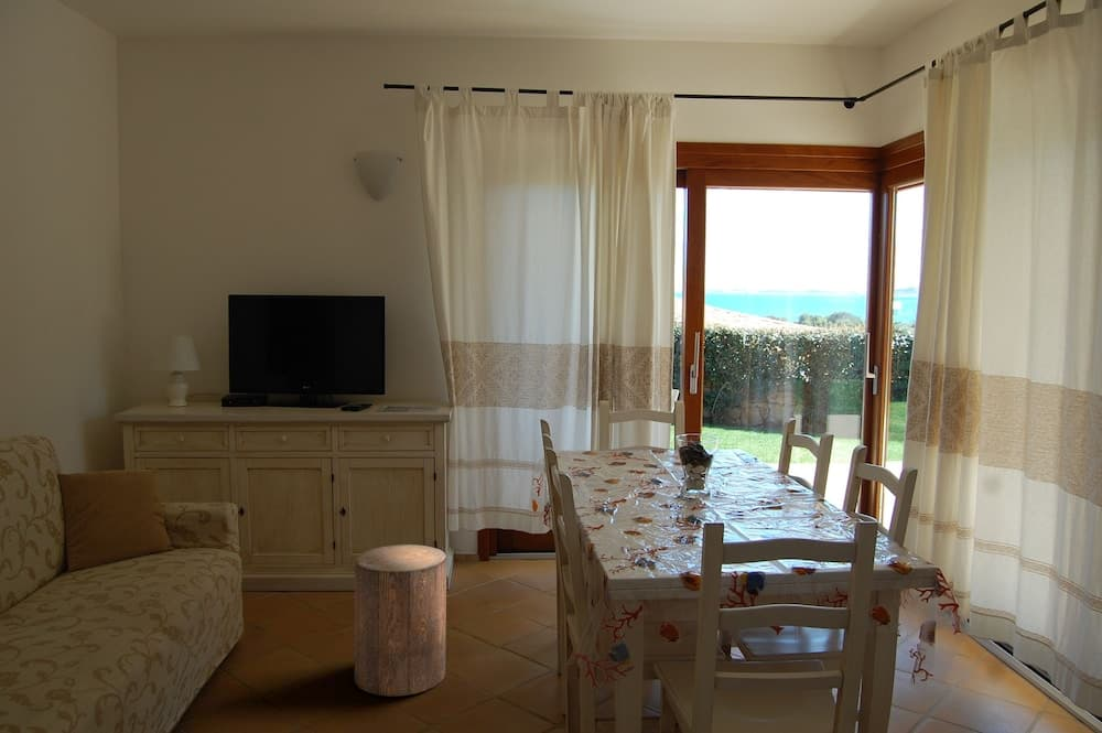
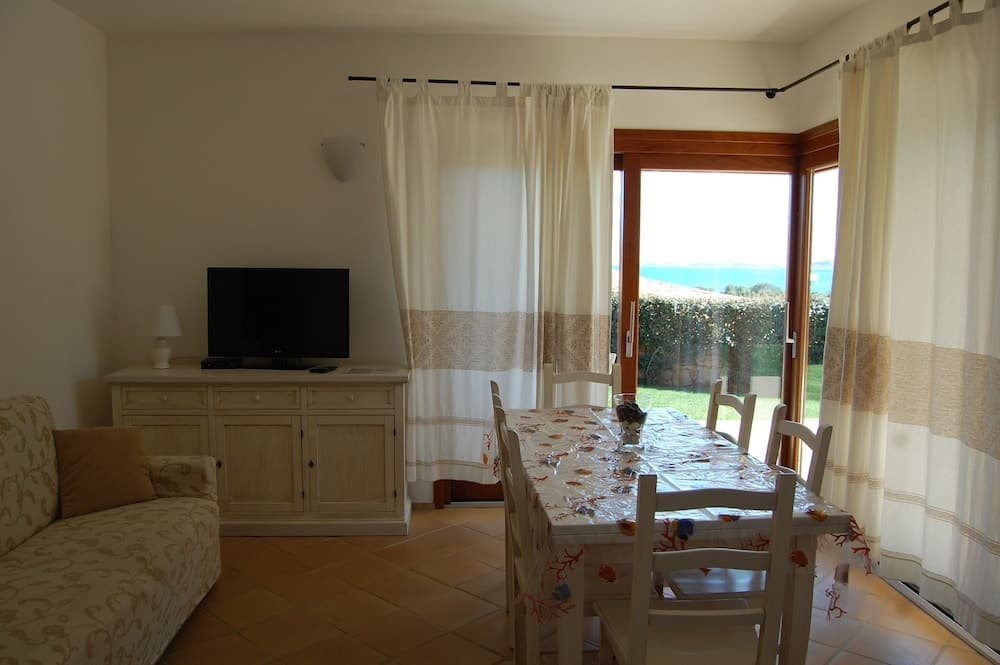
- stool [354,543,447,698]
